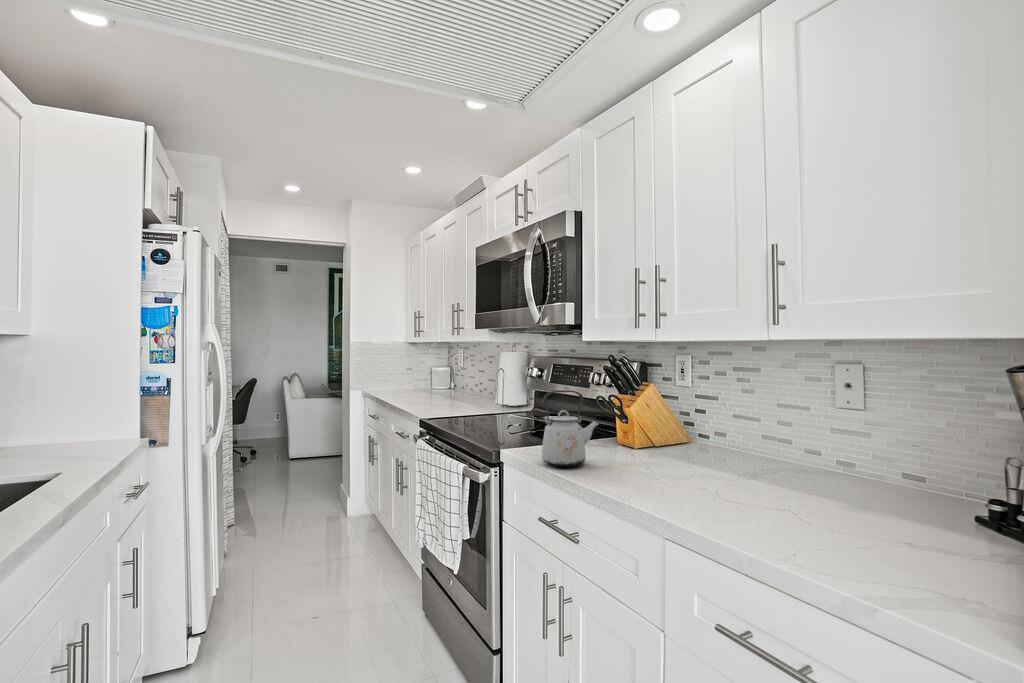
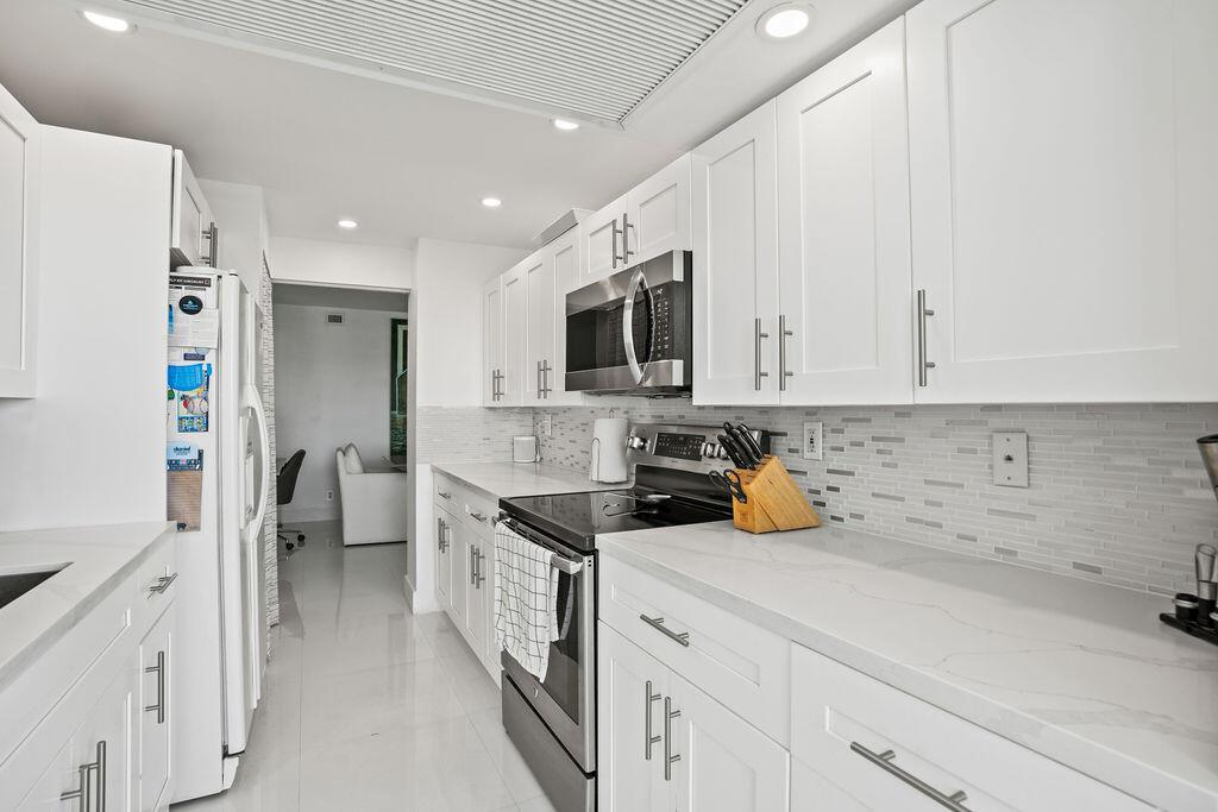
- kettle [541,389,600,468]
